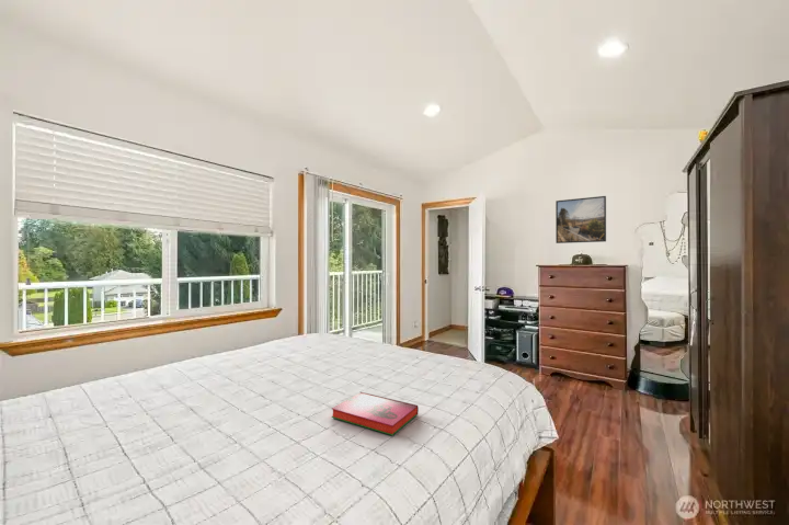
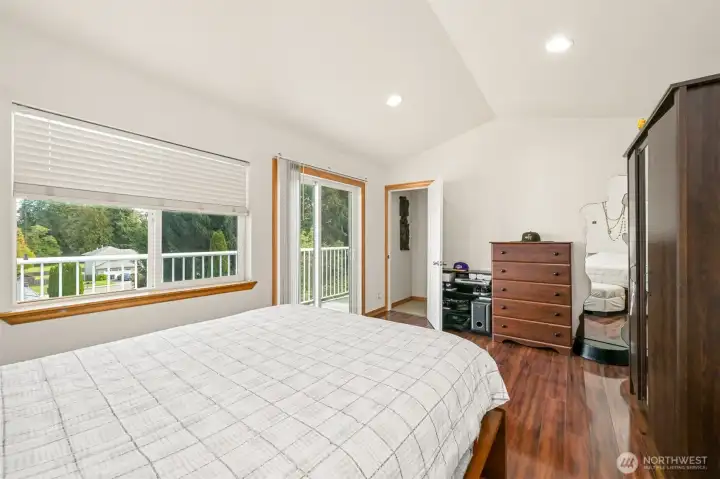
- hardback book [330,391,420,436]
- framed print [554,195,607,244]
